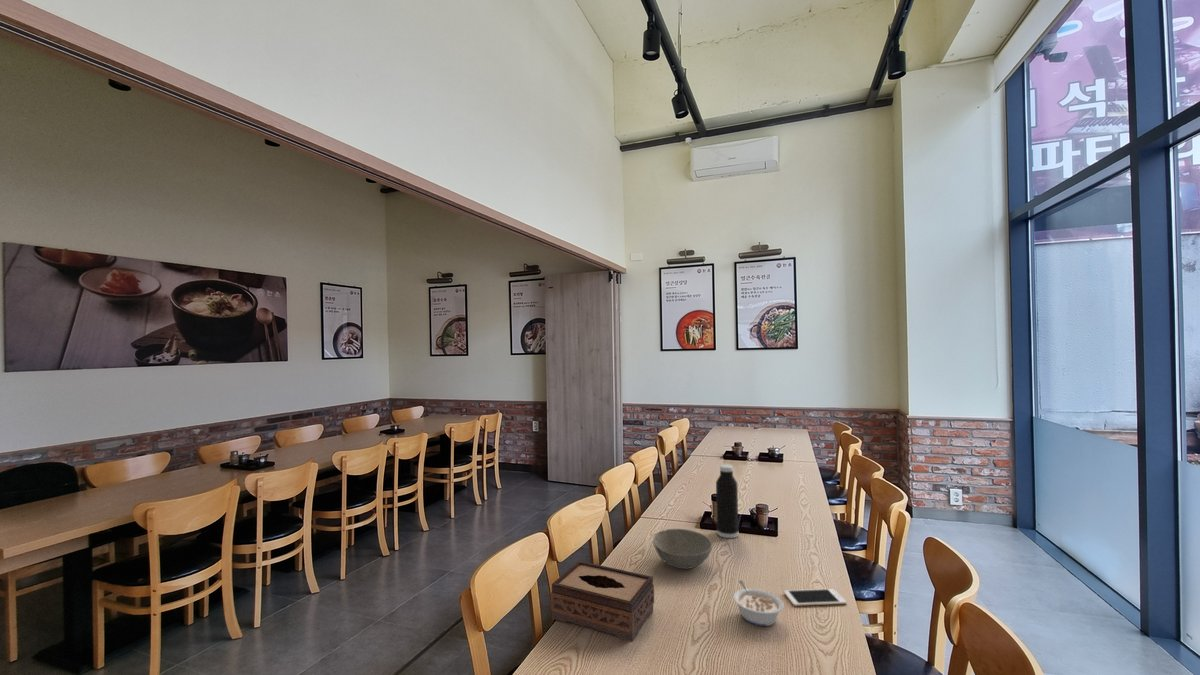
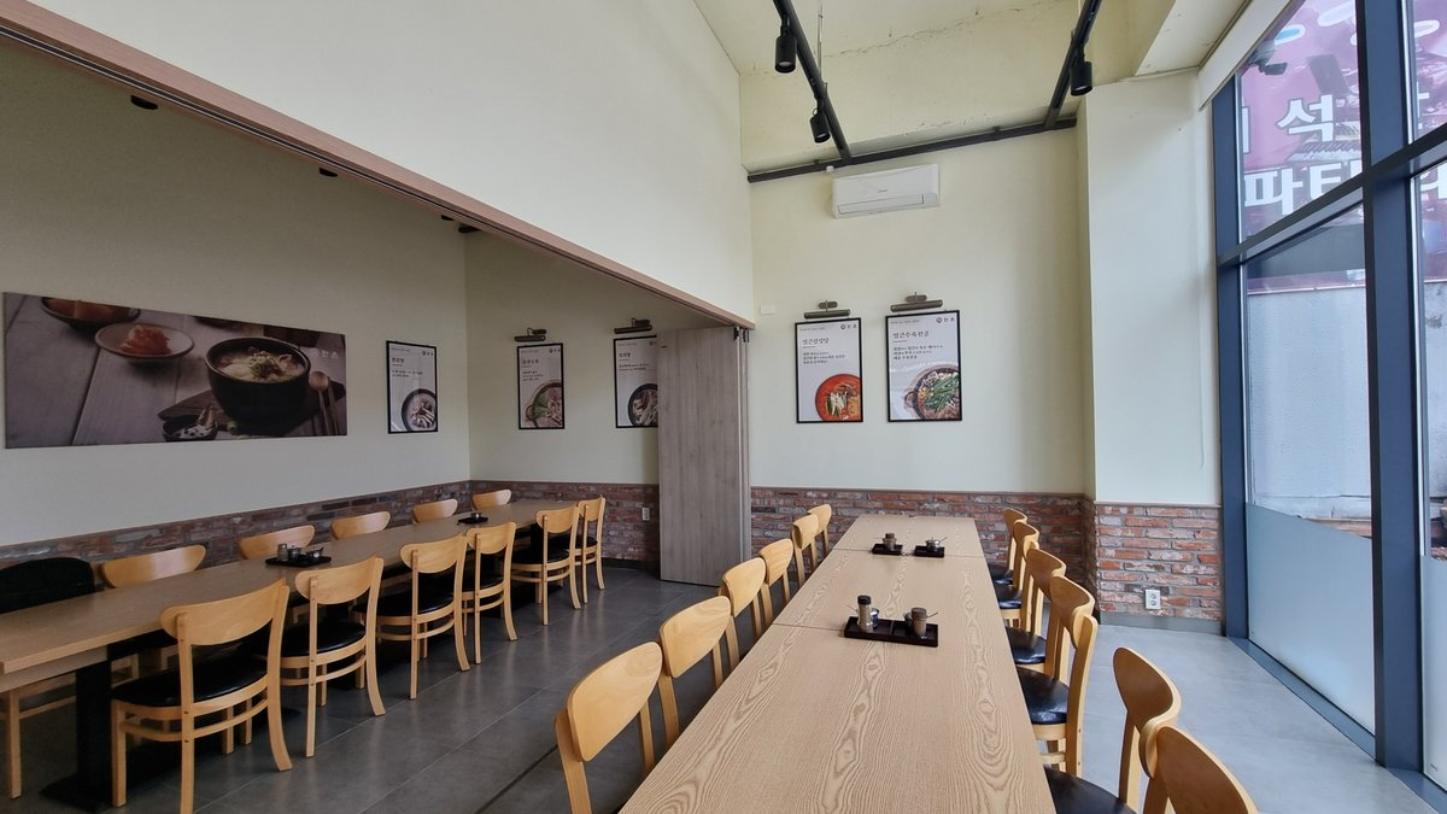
- cell phone [783,588,848,607]
- water bottle [715,464,739,539]
- bowl [652,528,714,570]
- tissue box [550,560,655,642]
- legume [732,580,785,627]
